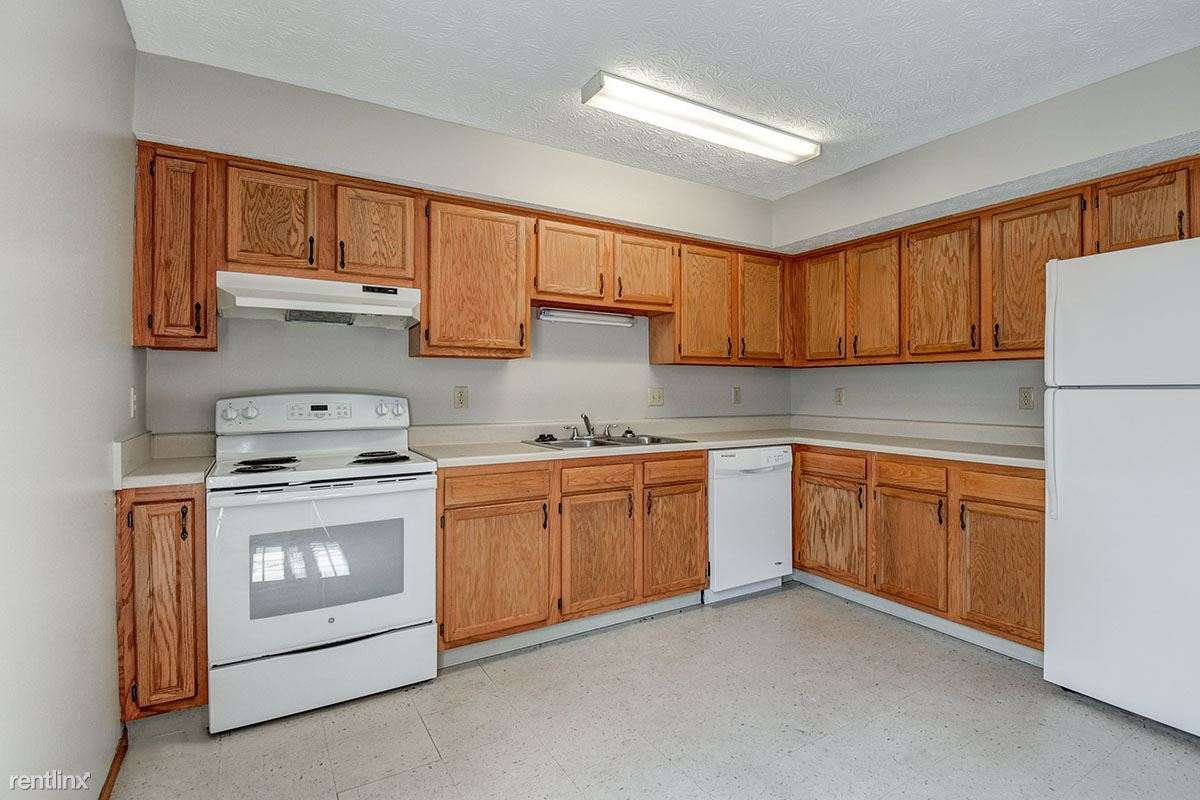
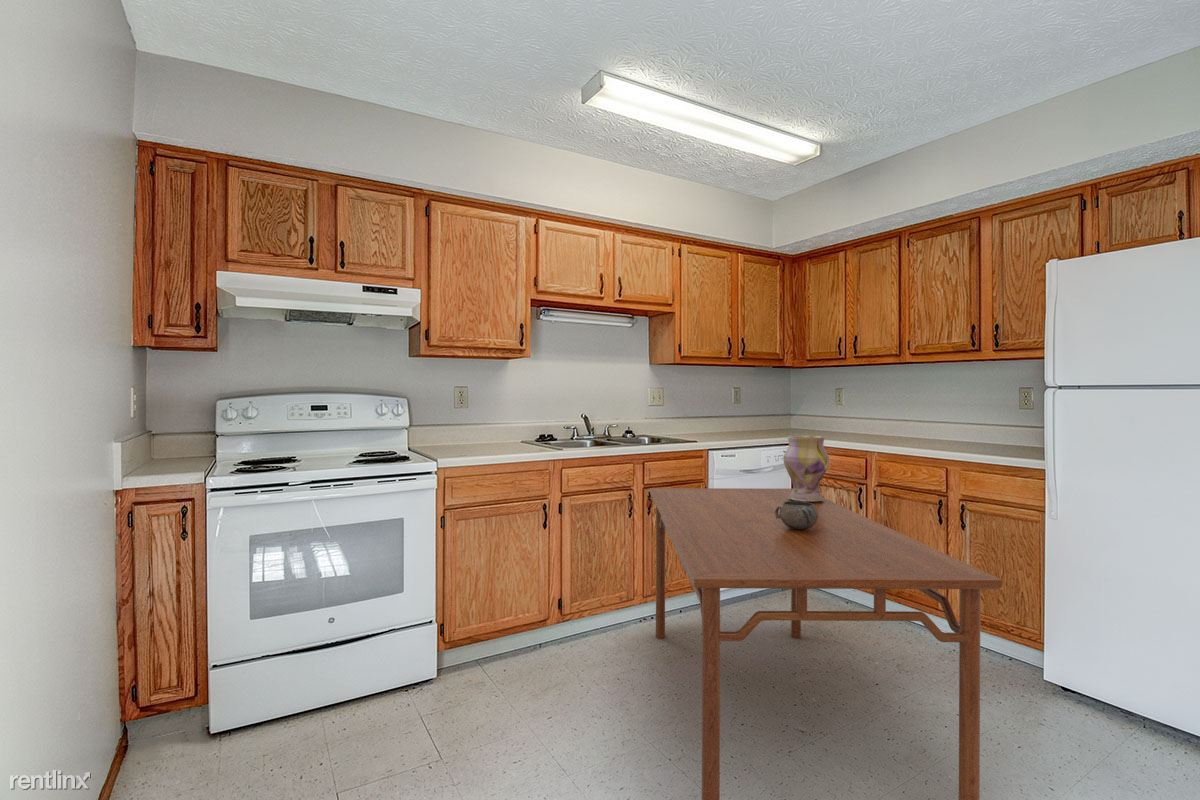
+ vase [782,435,830,502]
+ dining table [648,487,1004,800]
+ decorative bowl [775,501,818,529]
